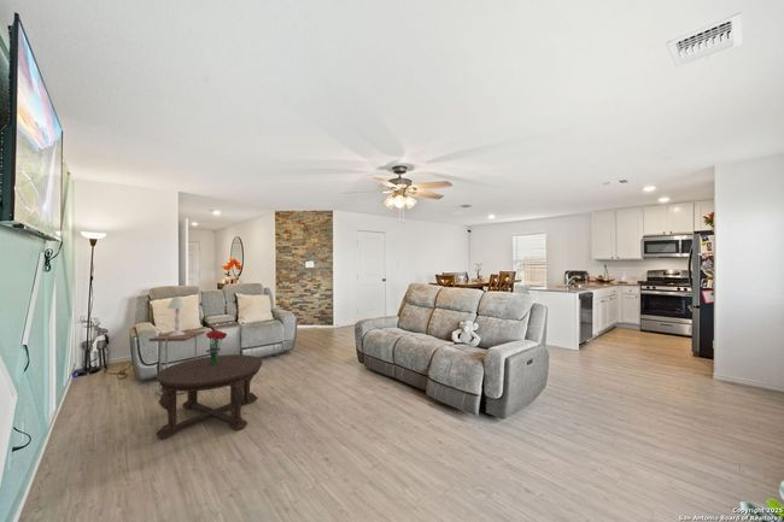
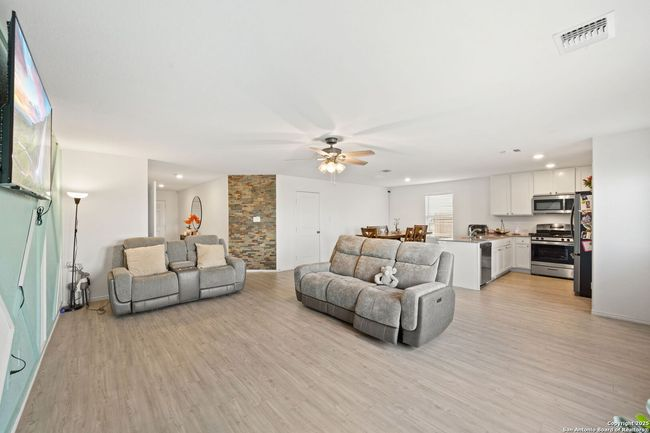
- table lamp [166,295,188,336]
- coffee table [154,353,263,440]
- bouquet [205,329,228,365]
- side table [148,330,206,397]
